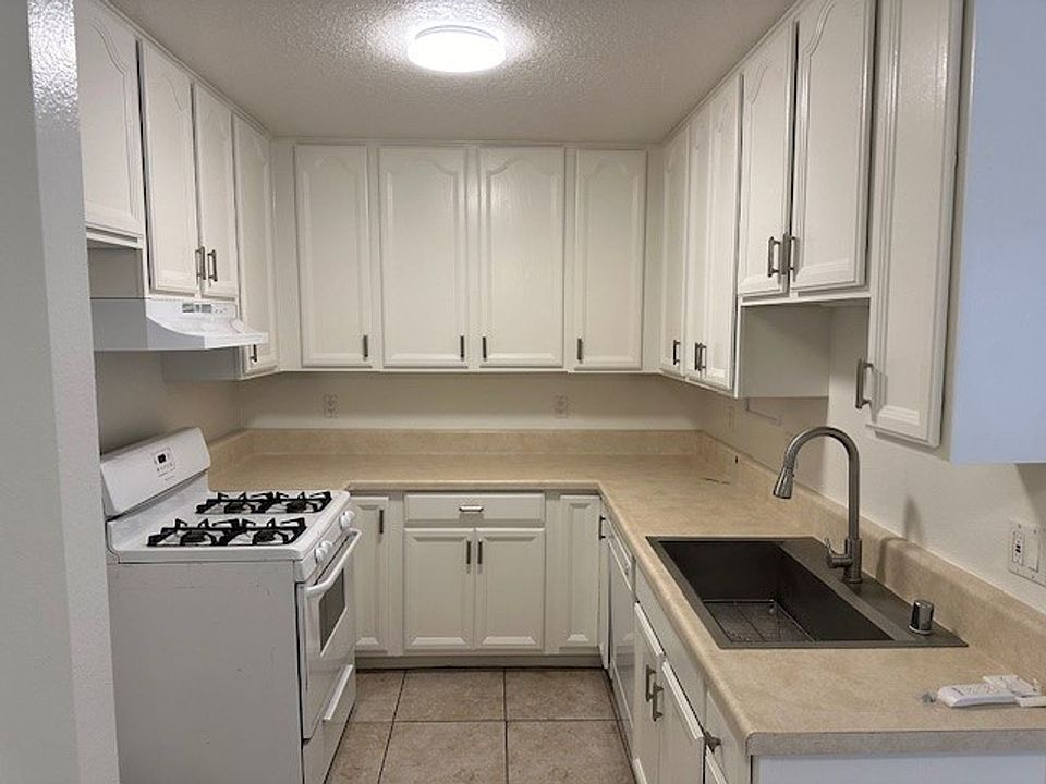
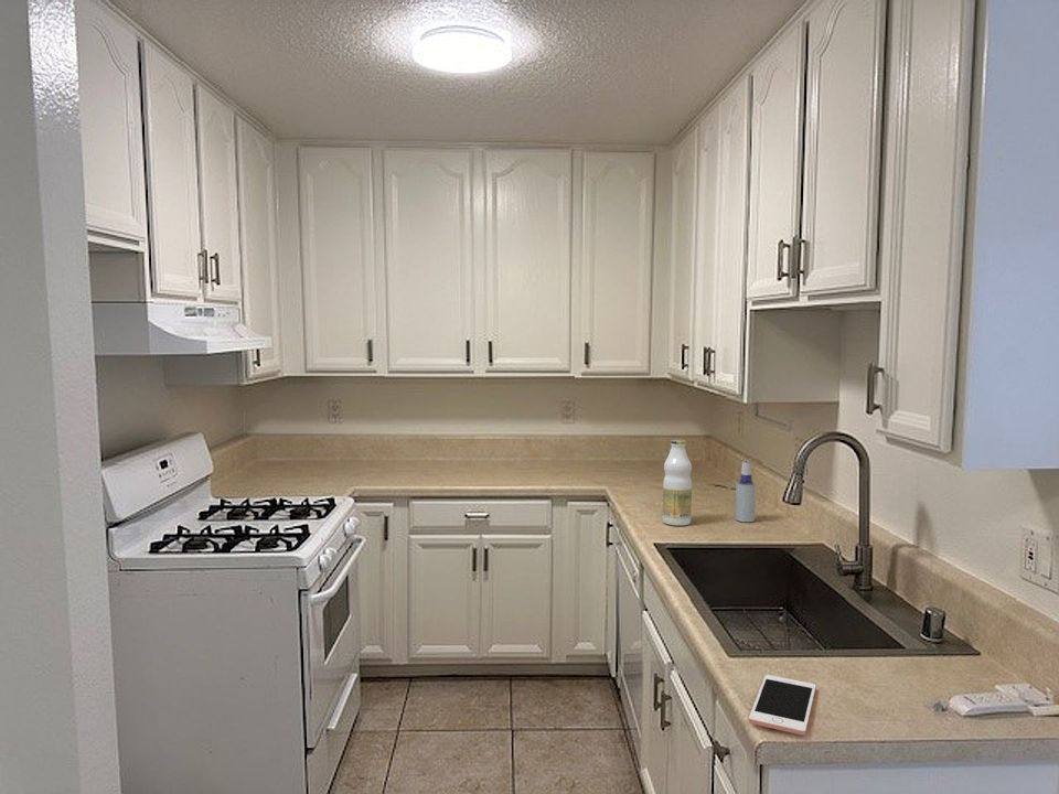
+ bottle [662,439,693,527]
+ cell phone [748,674,816,737]
+ spray bottle [735,460,757,523]
